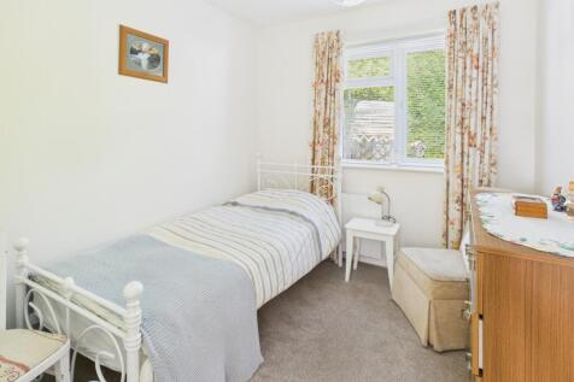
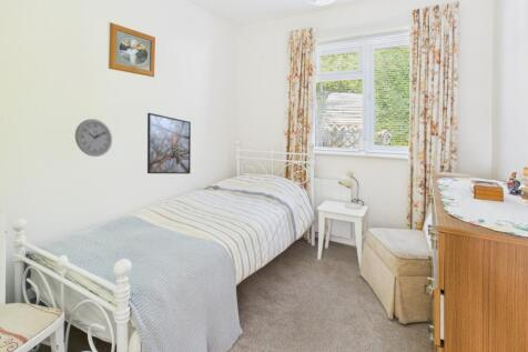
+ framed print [146,112,192,174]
+ wall clock [74,118,113,158]
